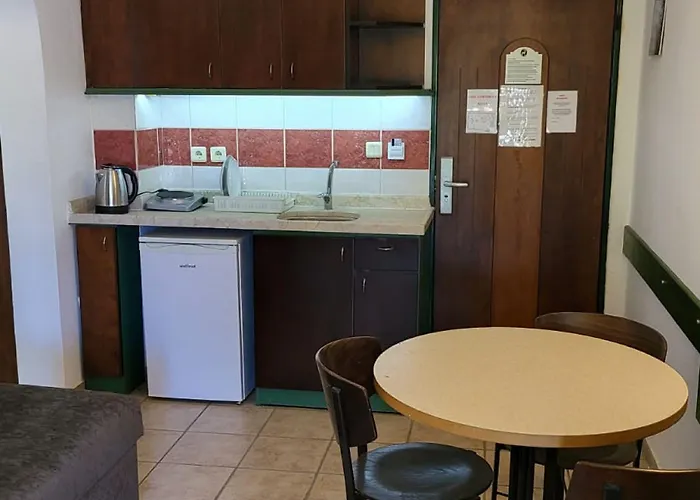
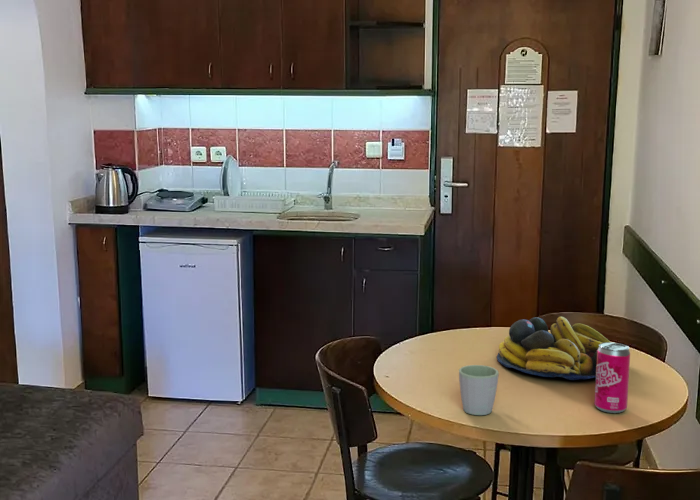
+ fruit bowl [496,316,611,381]
+ mug [458,364,500,416]
+ beverage can [594,341,631,414]
